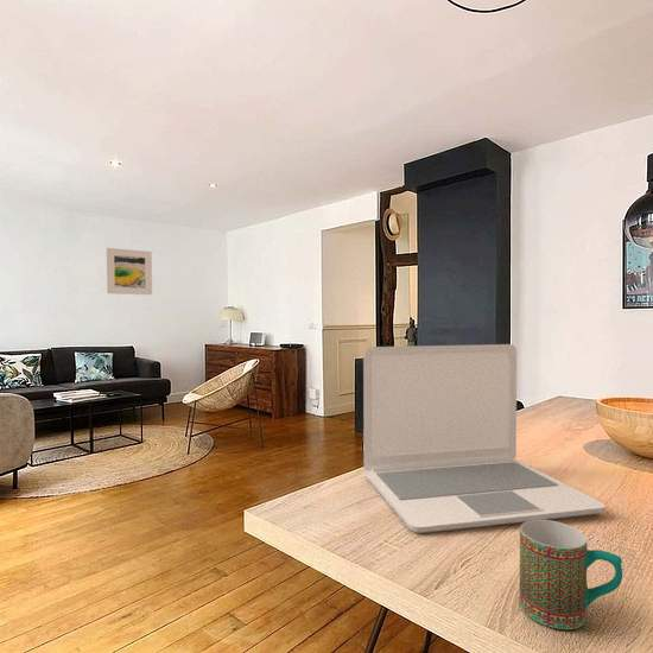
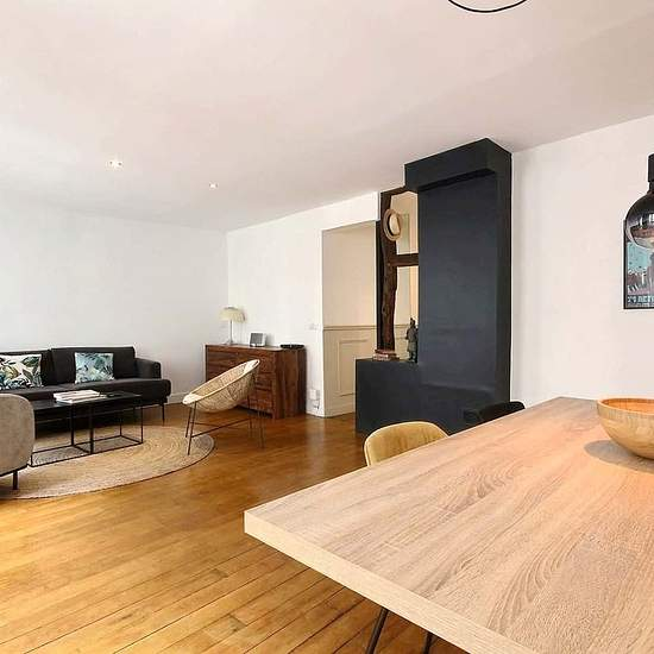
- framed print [106,247,153,296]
- mug [519,519,623,630]
- laptop [362,343,607,534]
